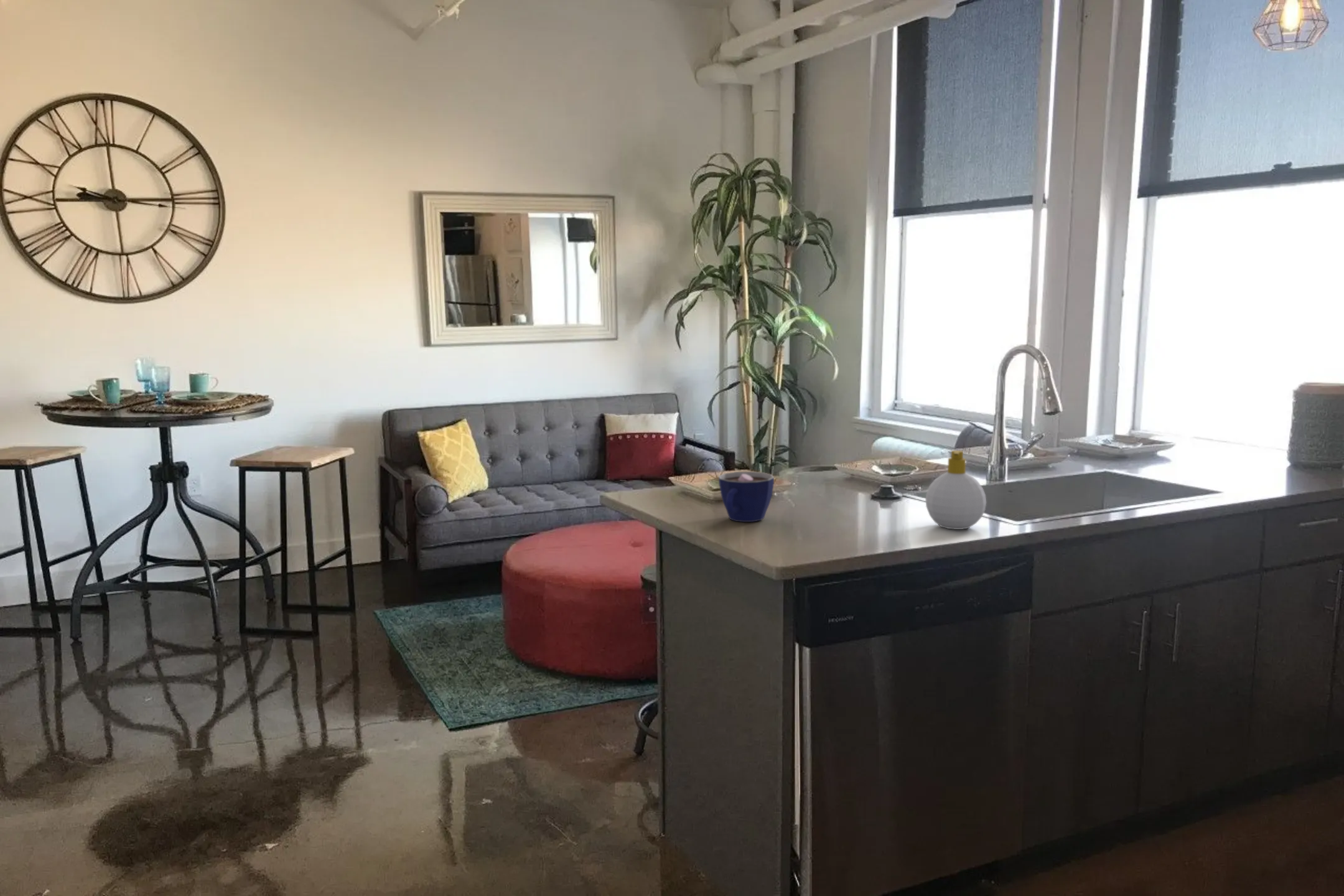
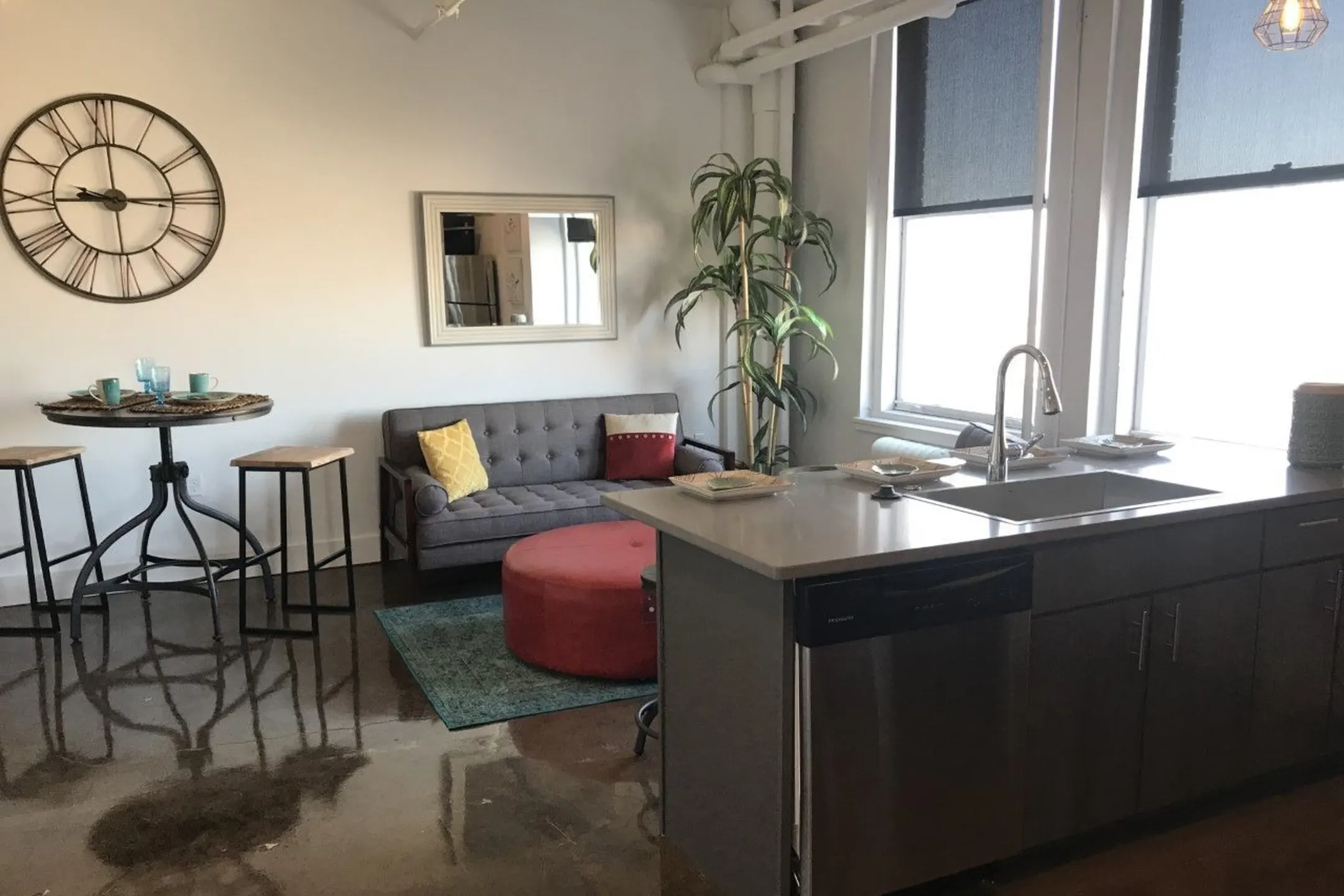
- cup [718,471,775,523]
- soap bottle [925,450,987,530]
